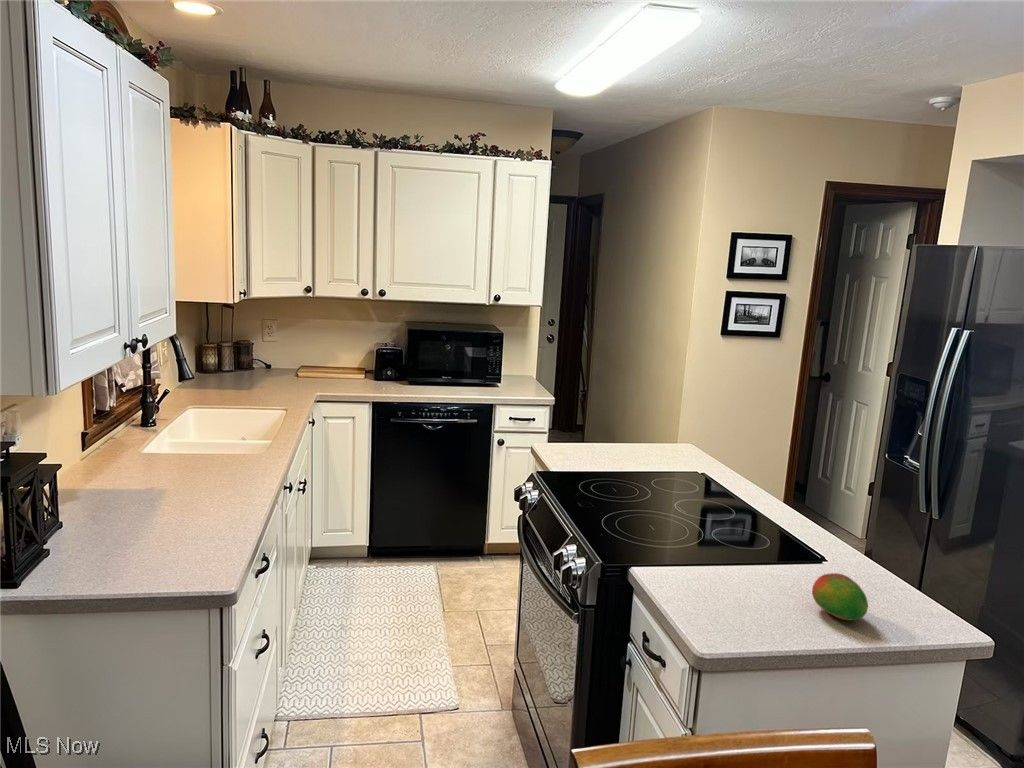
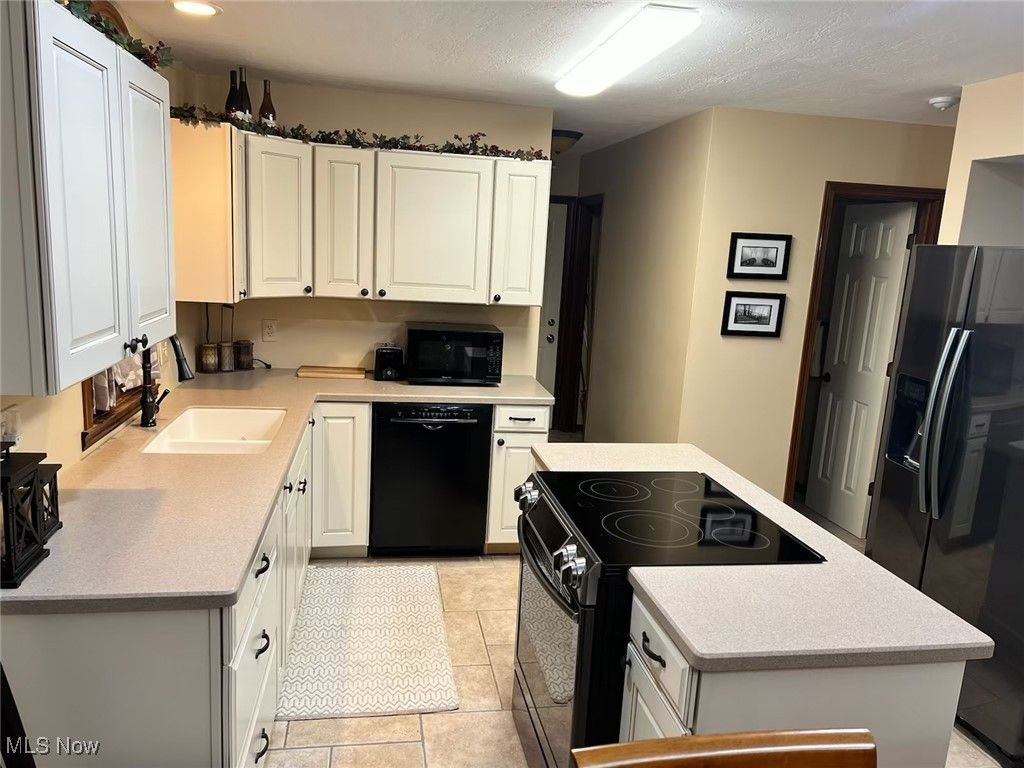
- fruit [811,572,869,621]
